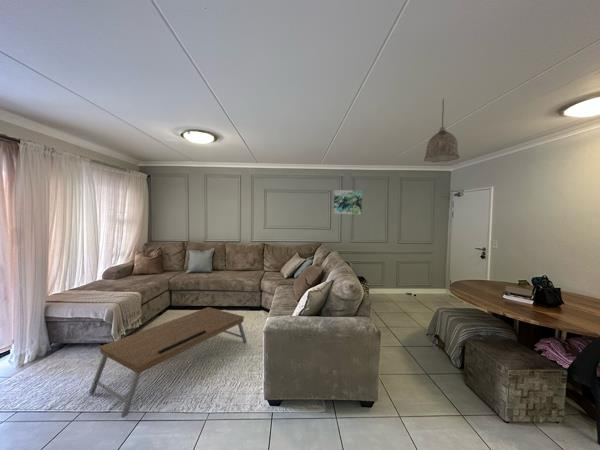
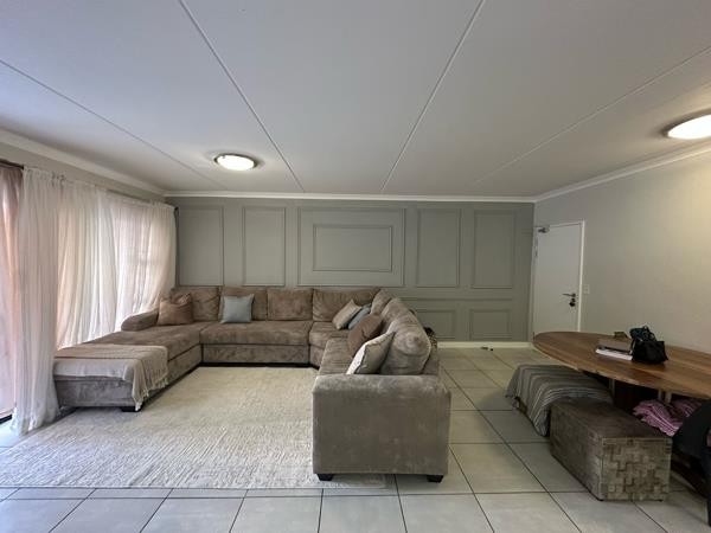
- wall art [333,189,363,215]
- coffee table [88,306,248,419]
- pendant lamp [423,98,461,163]
